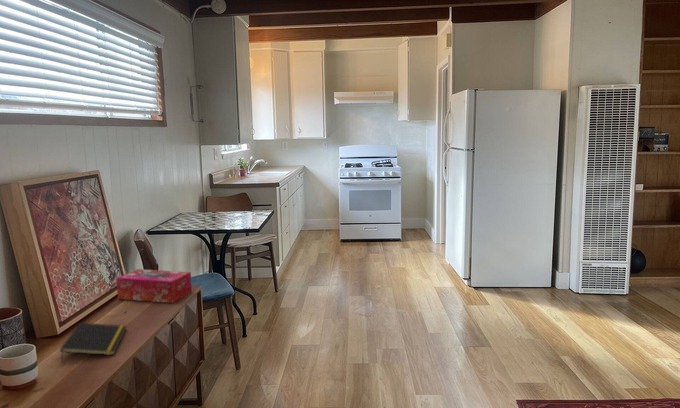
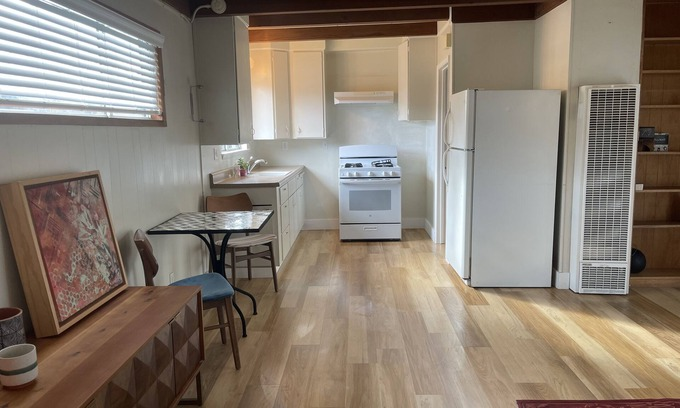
- tissue box [115,268,193,304]
- notepad [59,322,128,363]
